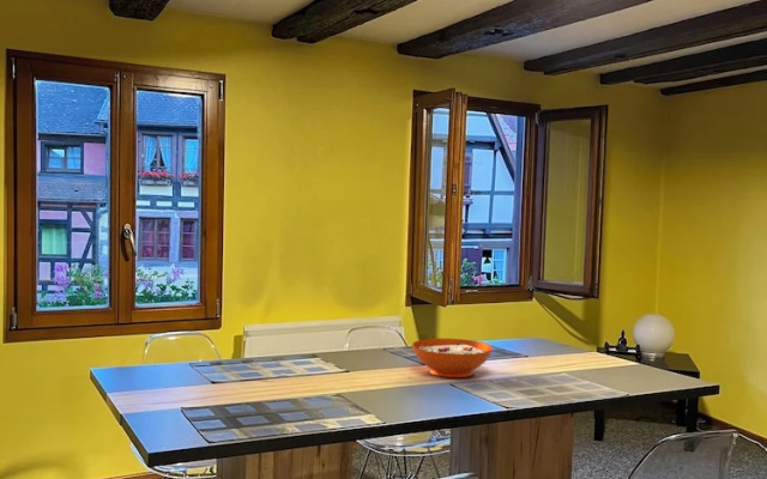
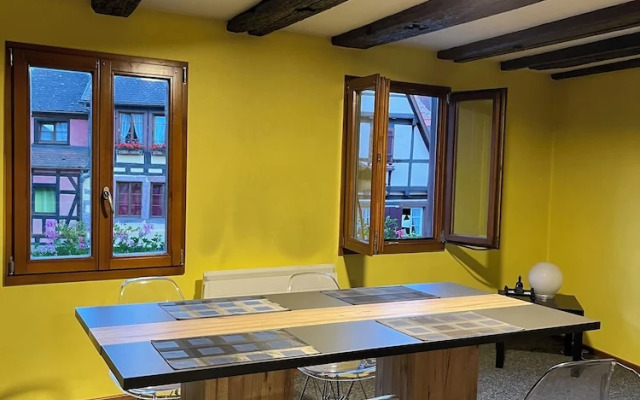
- decorative bowl [411,338,494,378]
